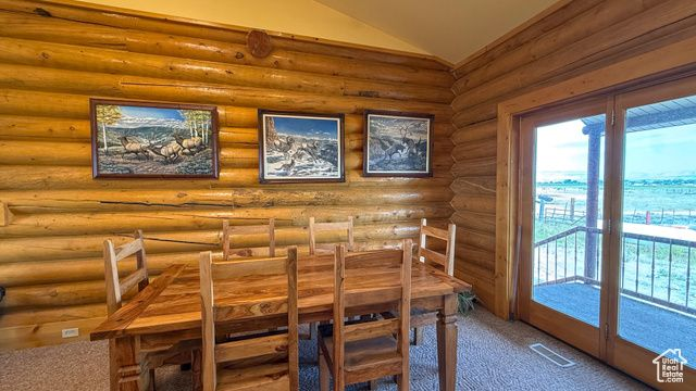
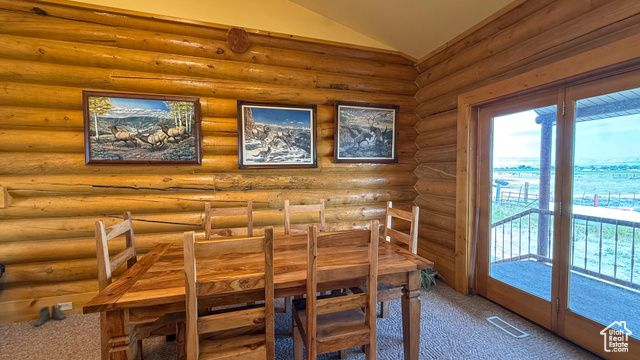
+ boots [33,304,67,327]
